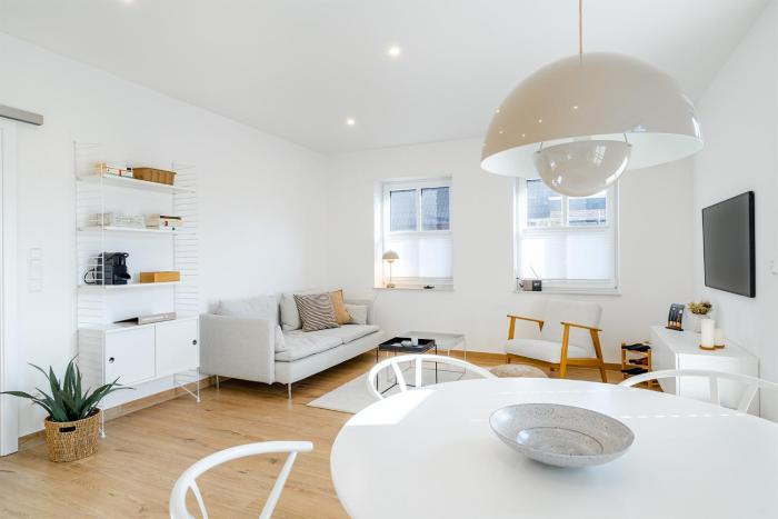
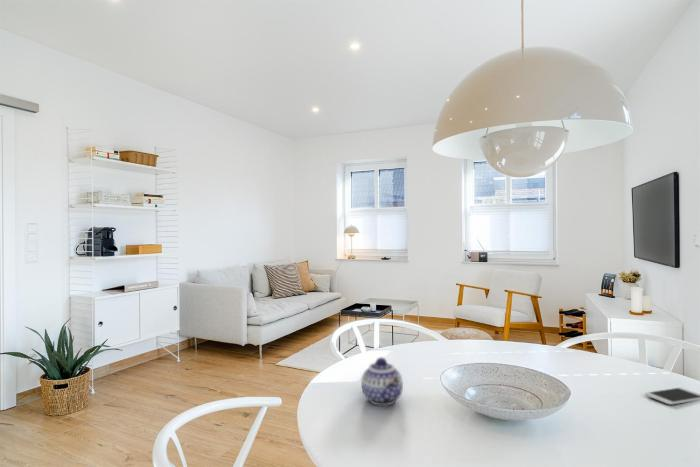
+ teapot [360,356,404,407]
+ smartphone [643,386,700,406]
